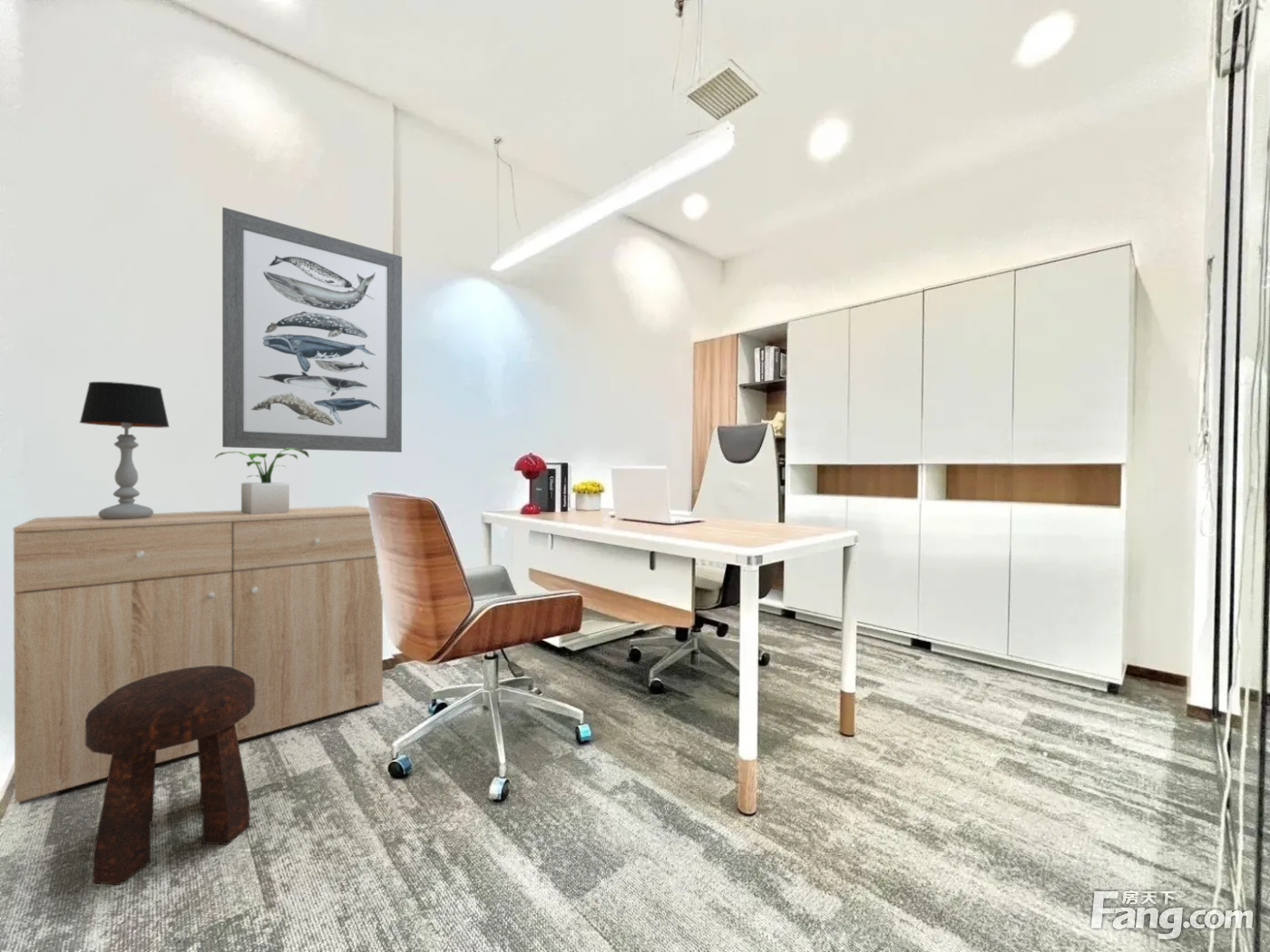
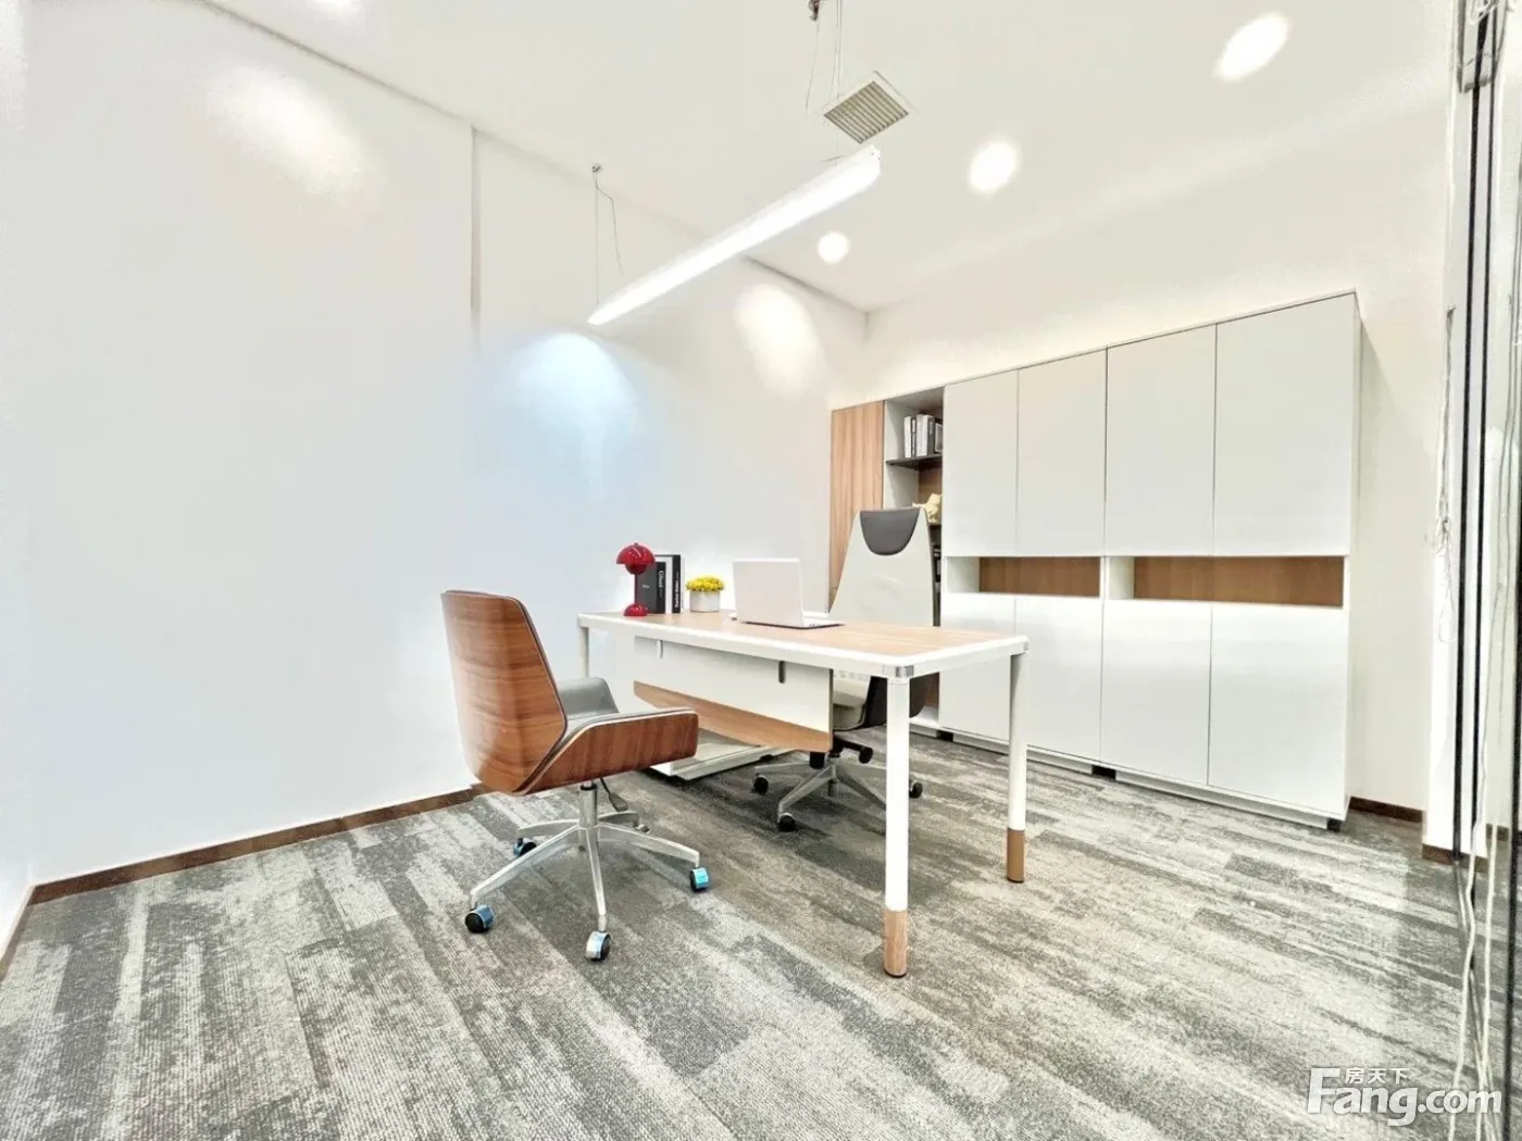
- stool [85,665,255,886]
- dresser [13,505,384,806]
- table lamp [79,381,171,520]
- wall art [221,207,403,453]
- potted plant [214,448,309,514]
